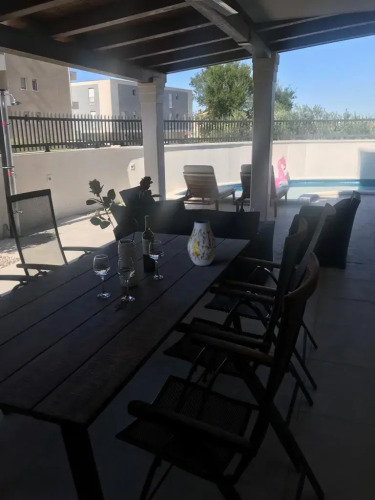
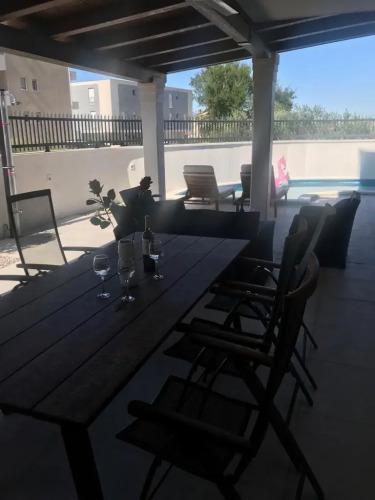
- vase [187,219,218,267]
